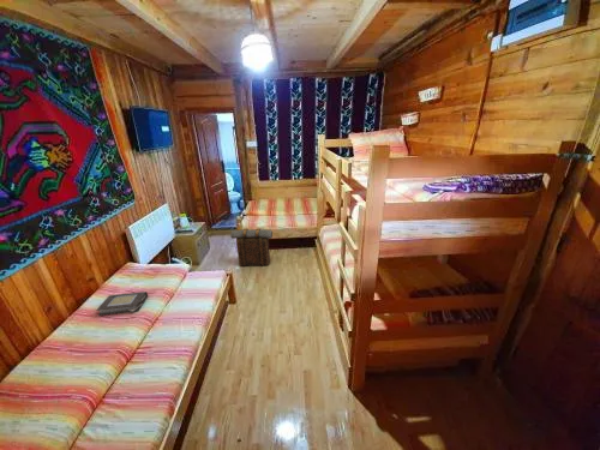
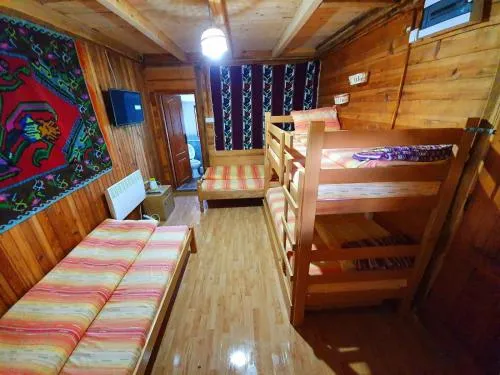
- book [95,290,149,317]
- backpack [229,228,274,268]
